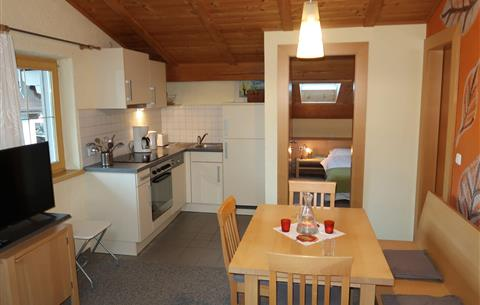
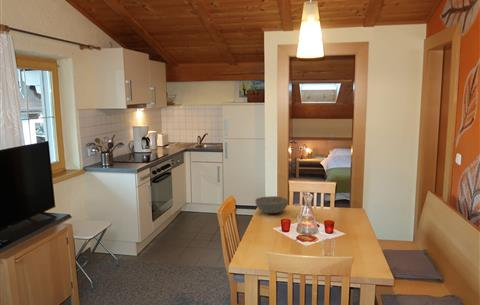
+ bowl [254,195,289,214]
